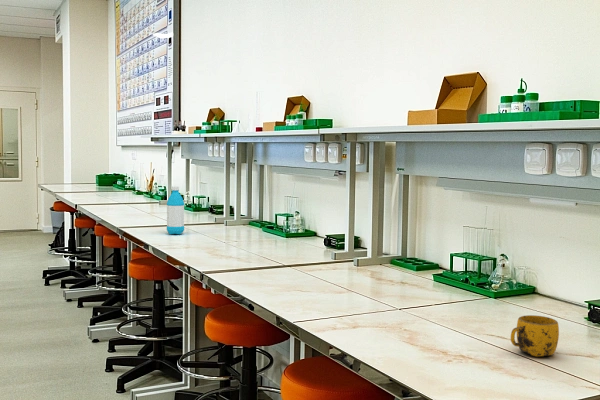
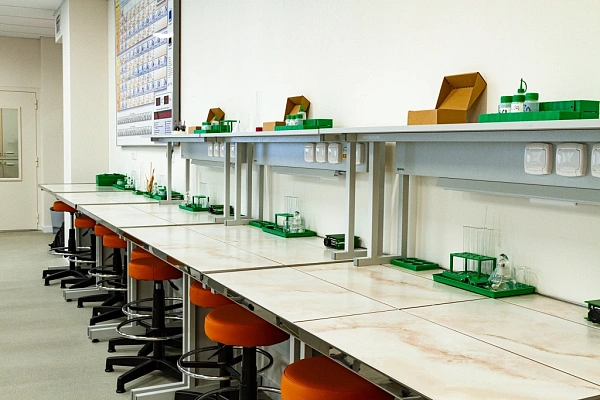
- mug [510,314,560,357]
- water bottle [166,185,185,235]
